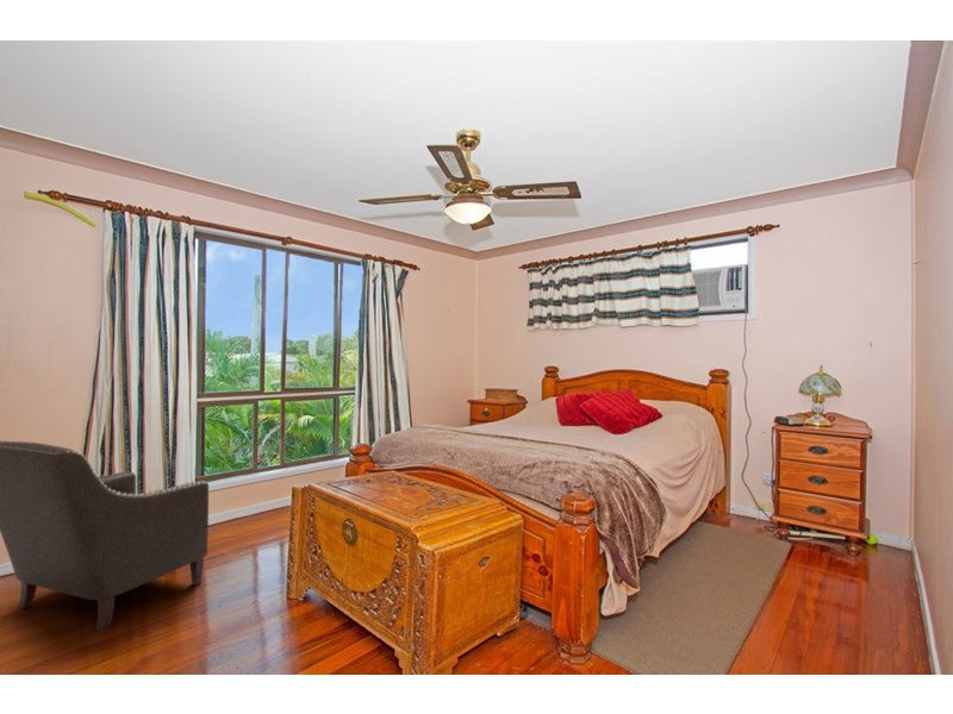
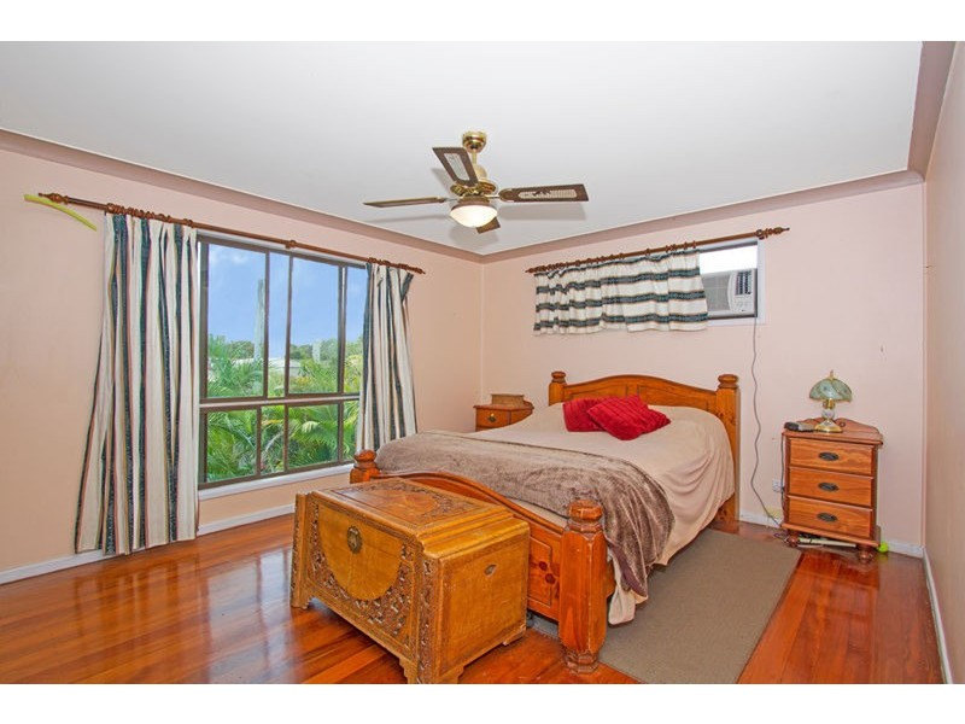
- chair [0,440,210,633]
